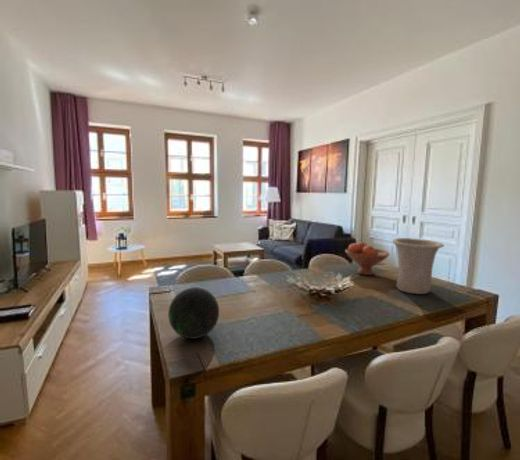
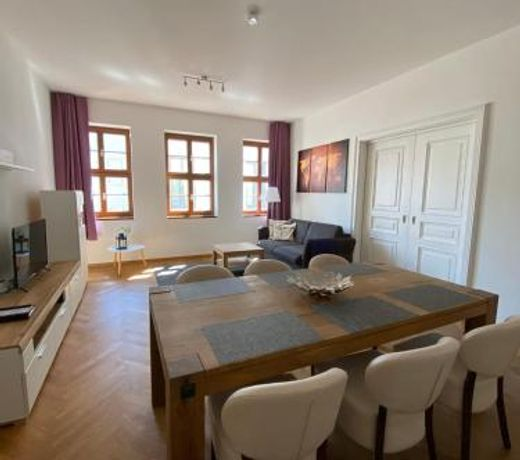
- vase [391,237,445,295]
- fruit bowl [344,241,391,276]
- decorative orb [167,286,220,340]
